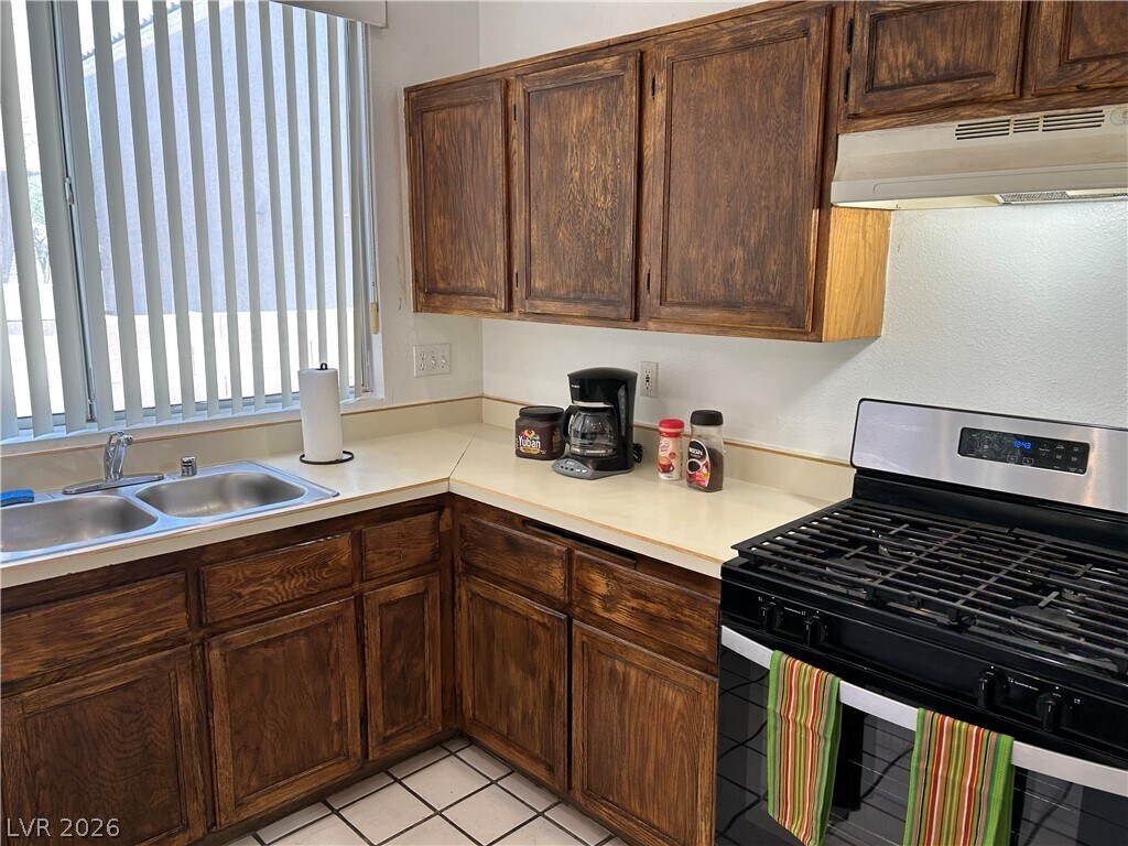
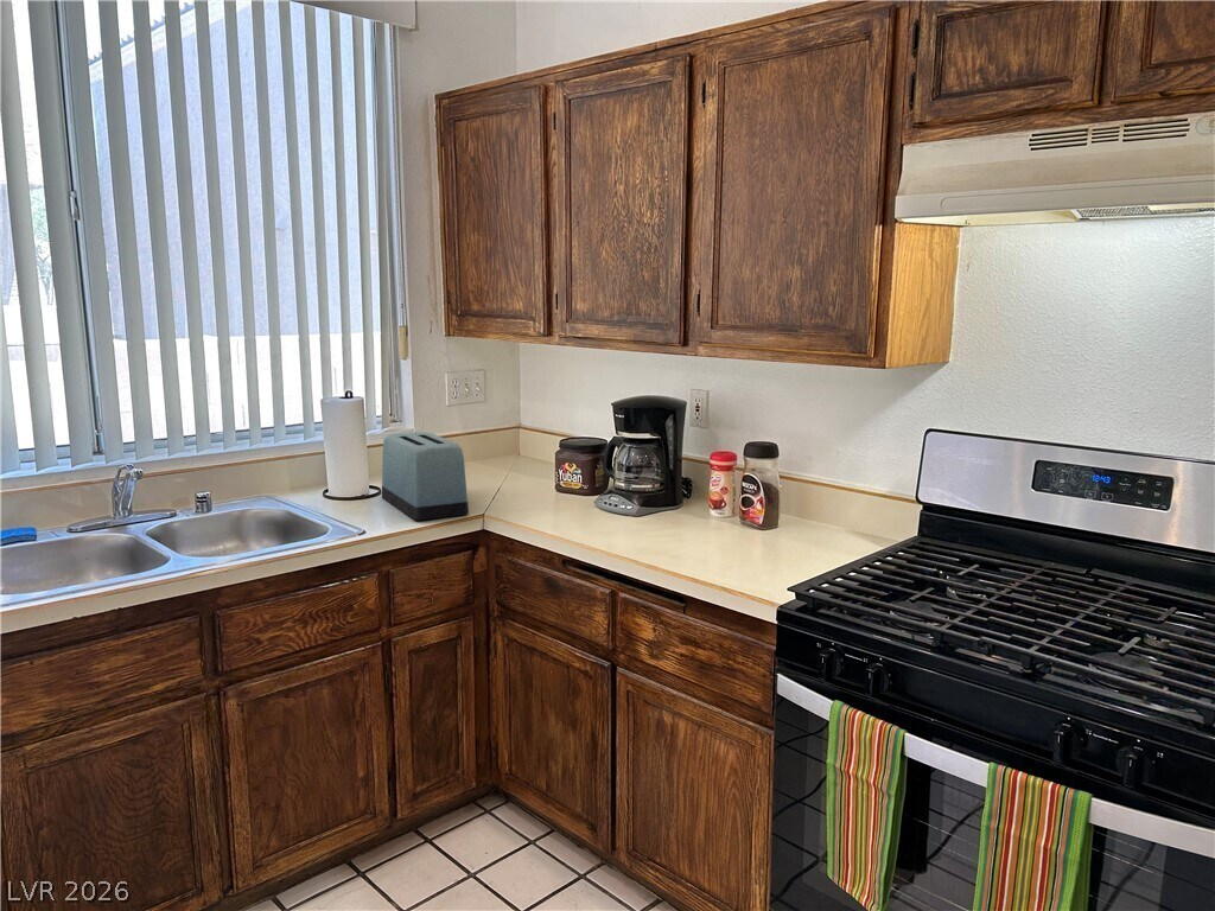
+ toaster [381,431,470,521]
